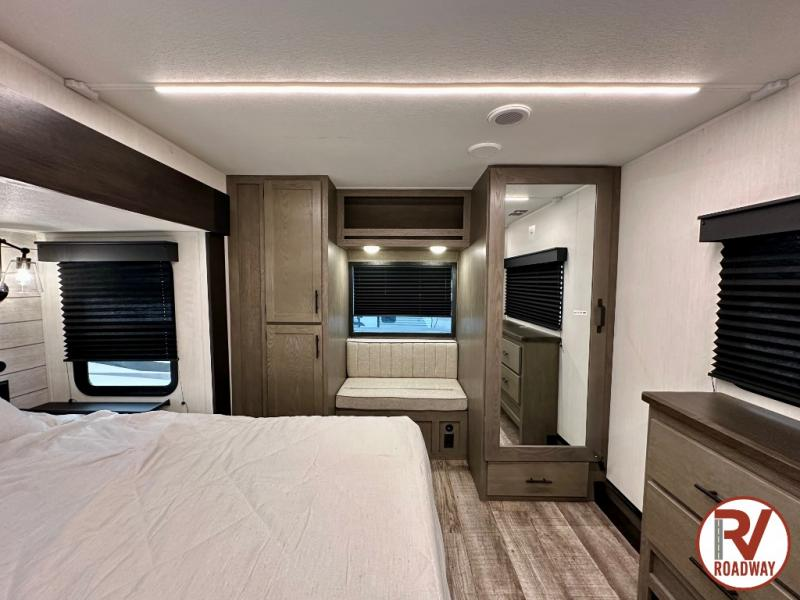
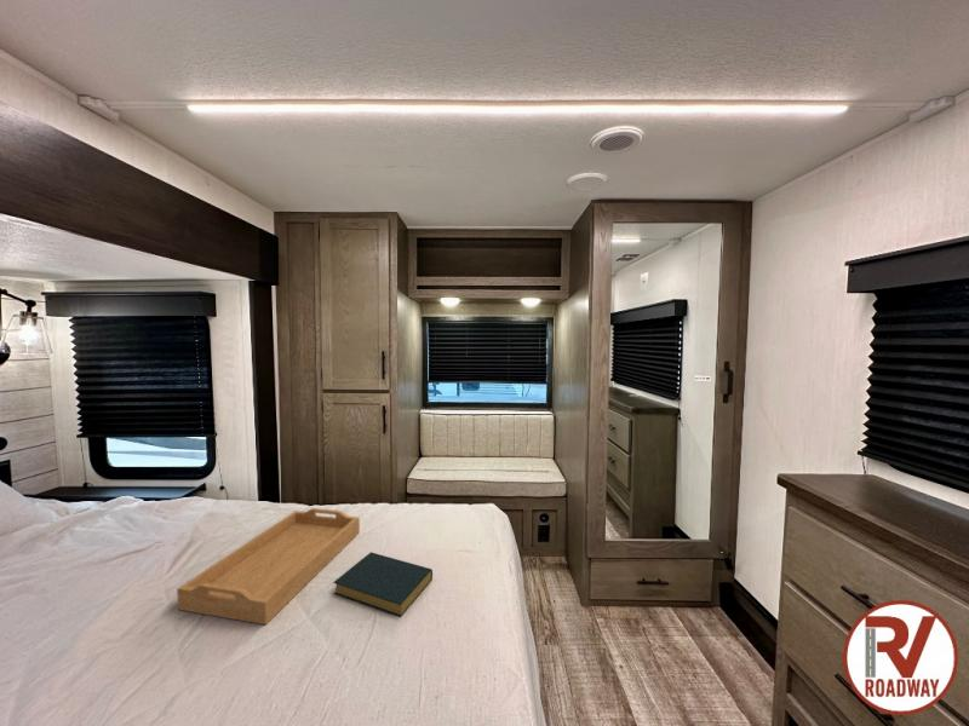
+ hardback book [332,552,434,618]
+ serving tray [176,507,361,626]
